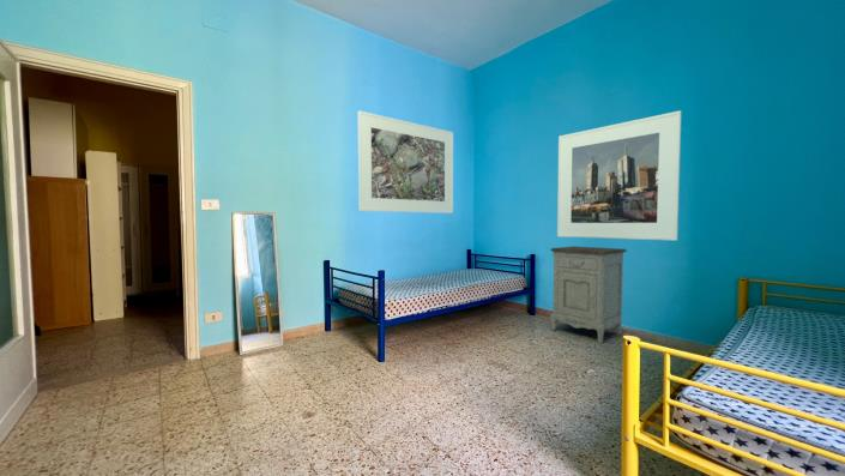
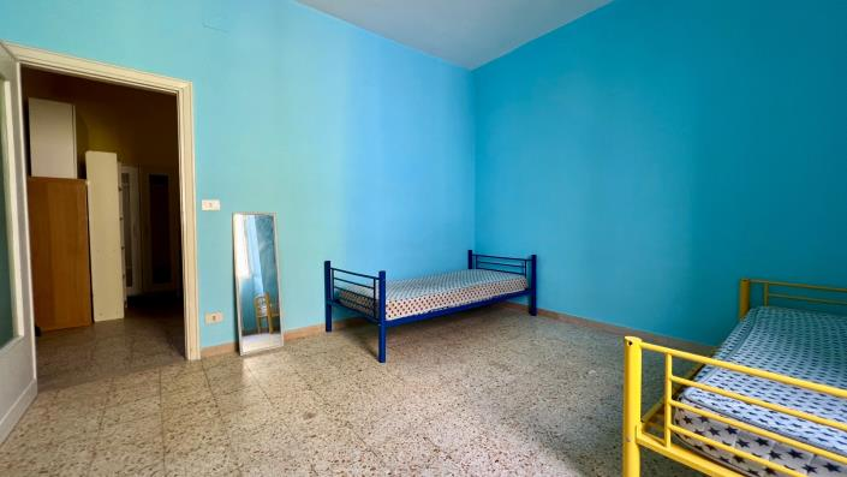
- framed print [556,109,682,241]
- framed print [357,109,454,215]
- nightstand [549,245,628,344]
